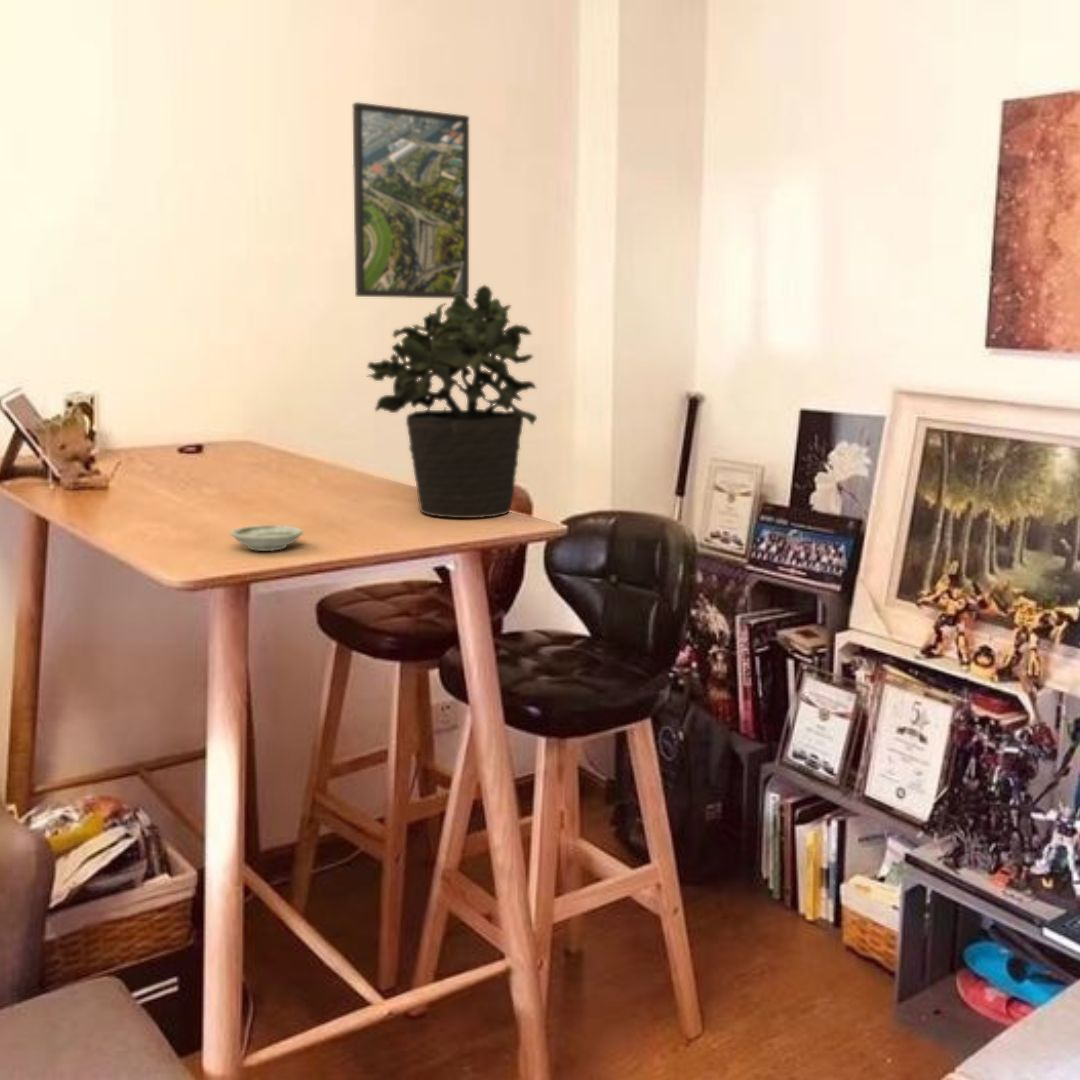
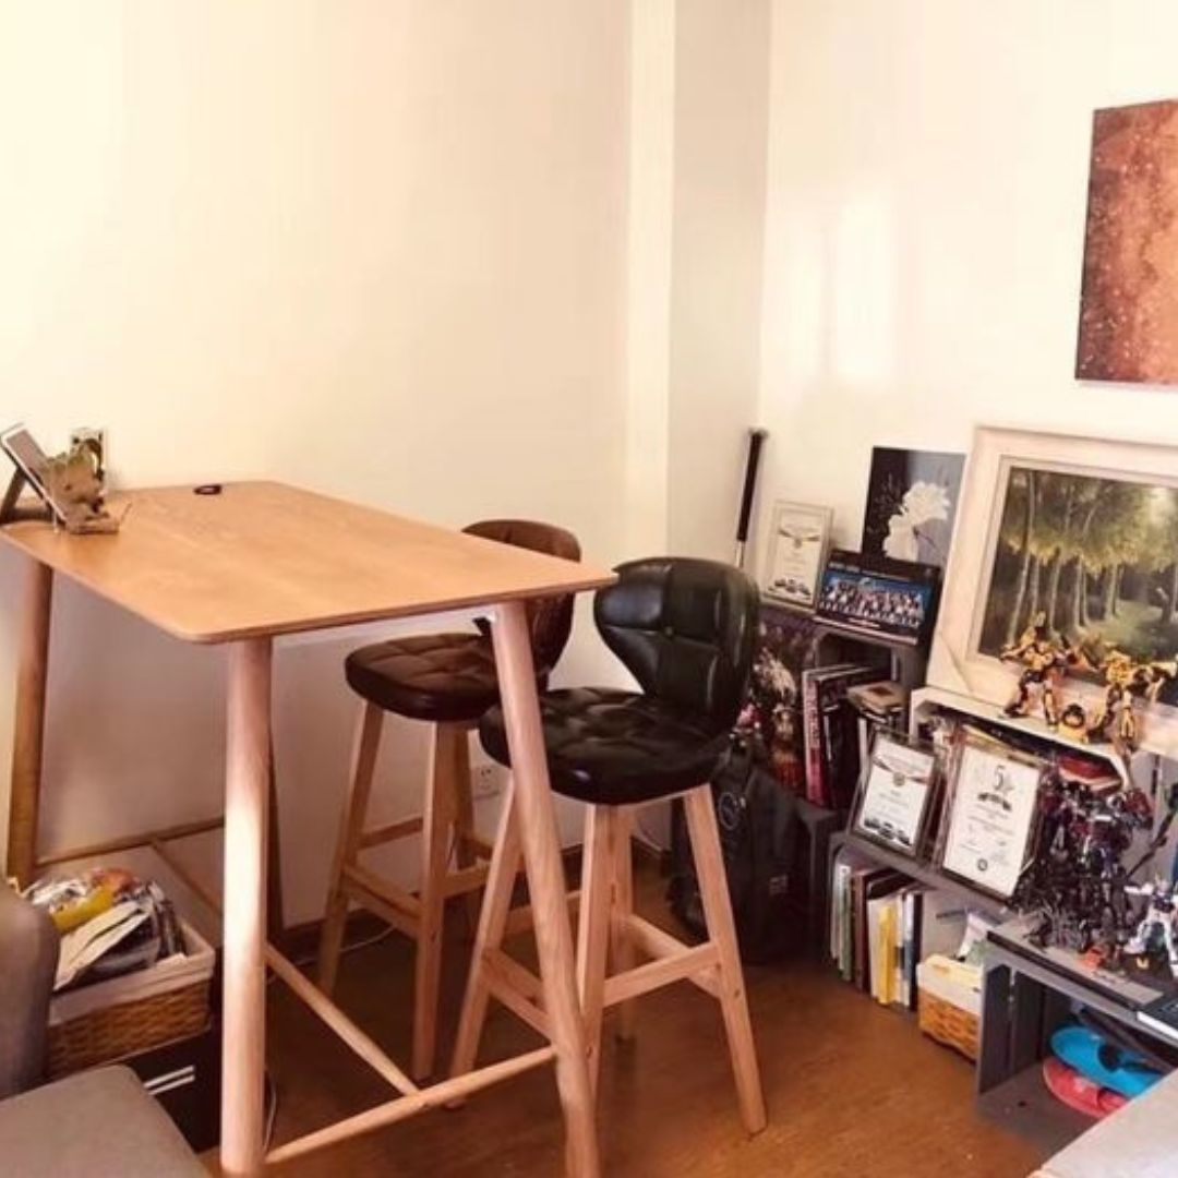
- saucer [229,524,304,552]
- potted plant [366,284,538,519]
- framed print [352,101,470,300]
